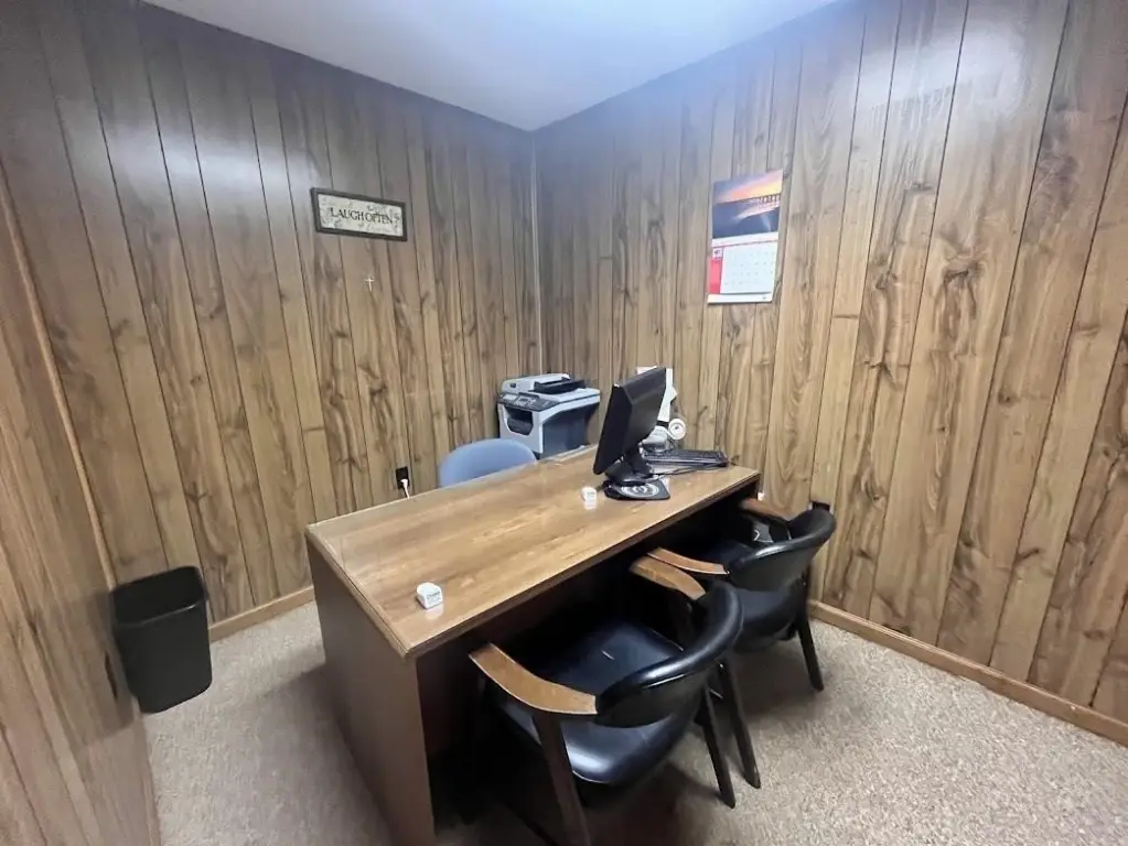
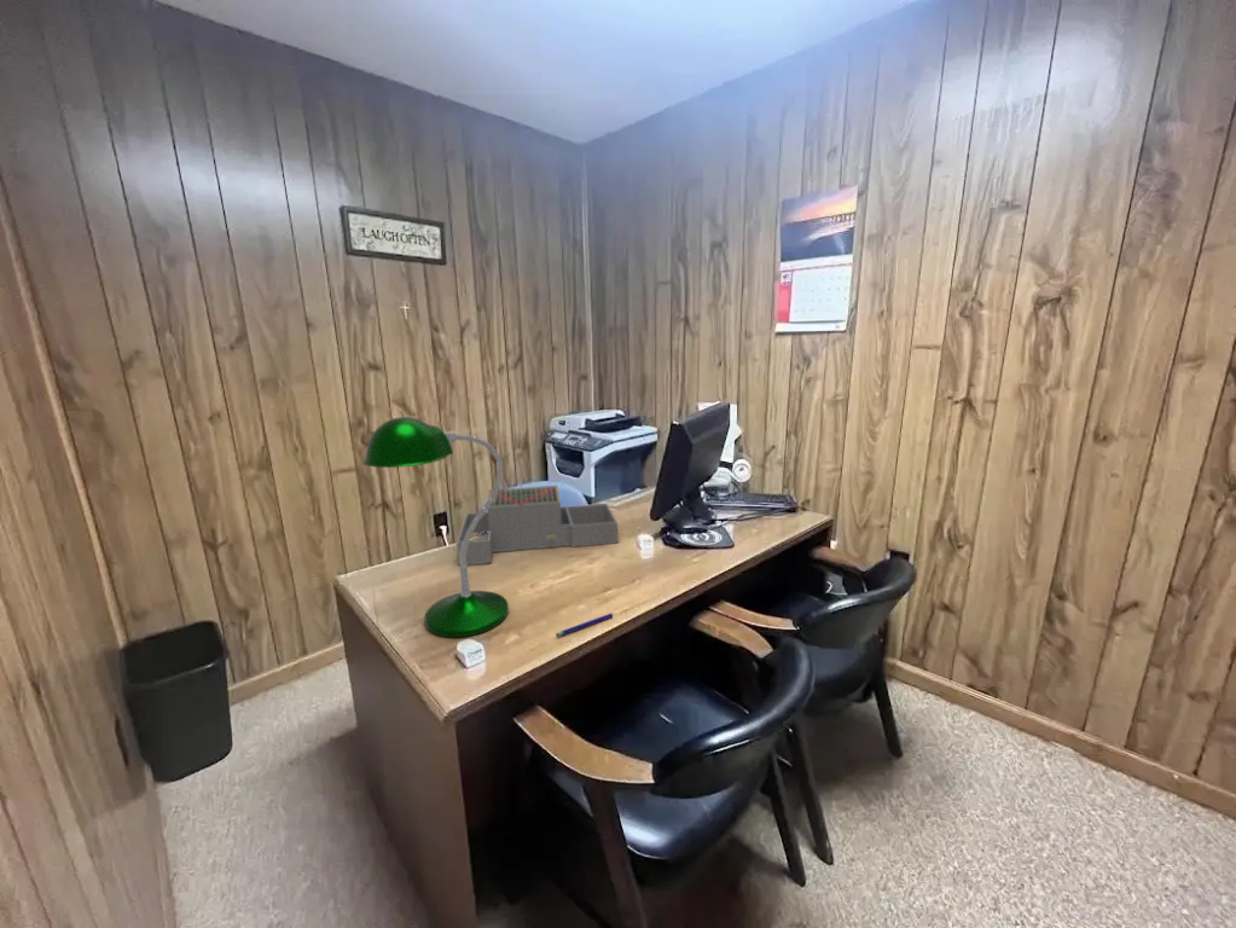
+ architectural model [455,485,619,567]
+ desk lamp [361,416,510,638]
+ pen [555,613,614,638]
